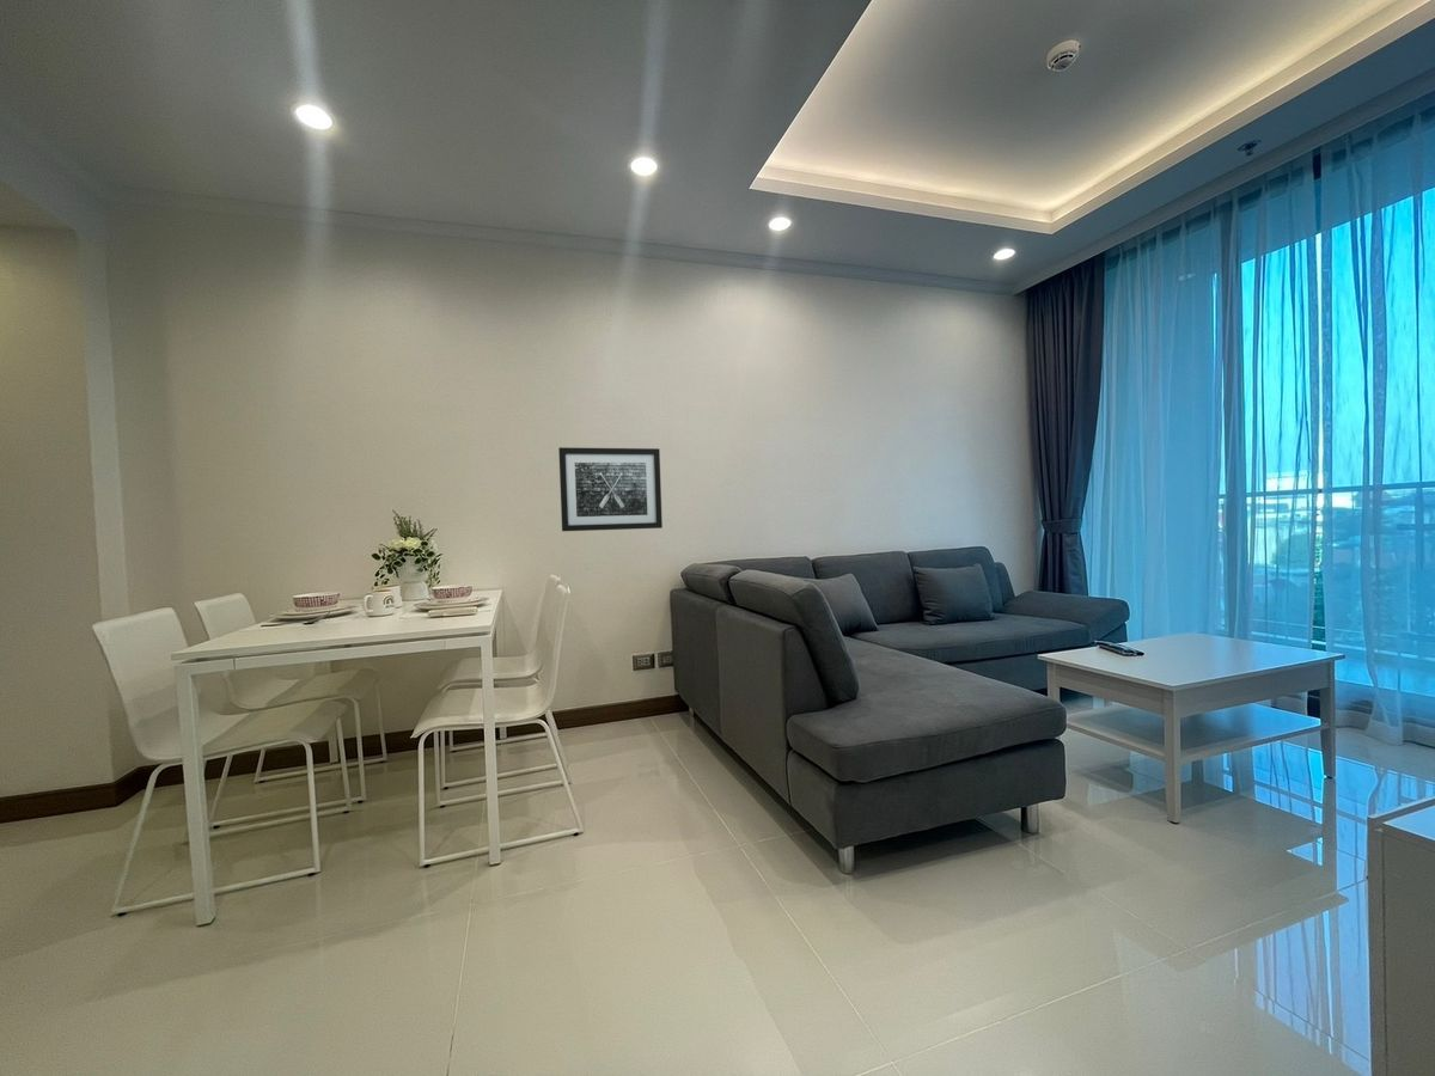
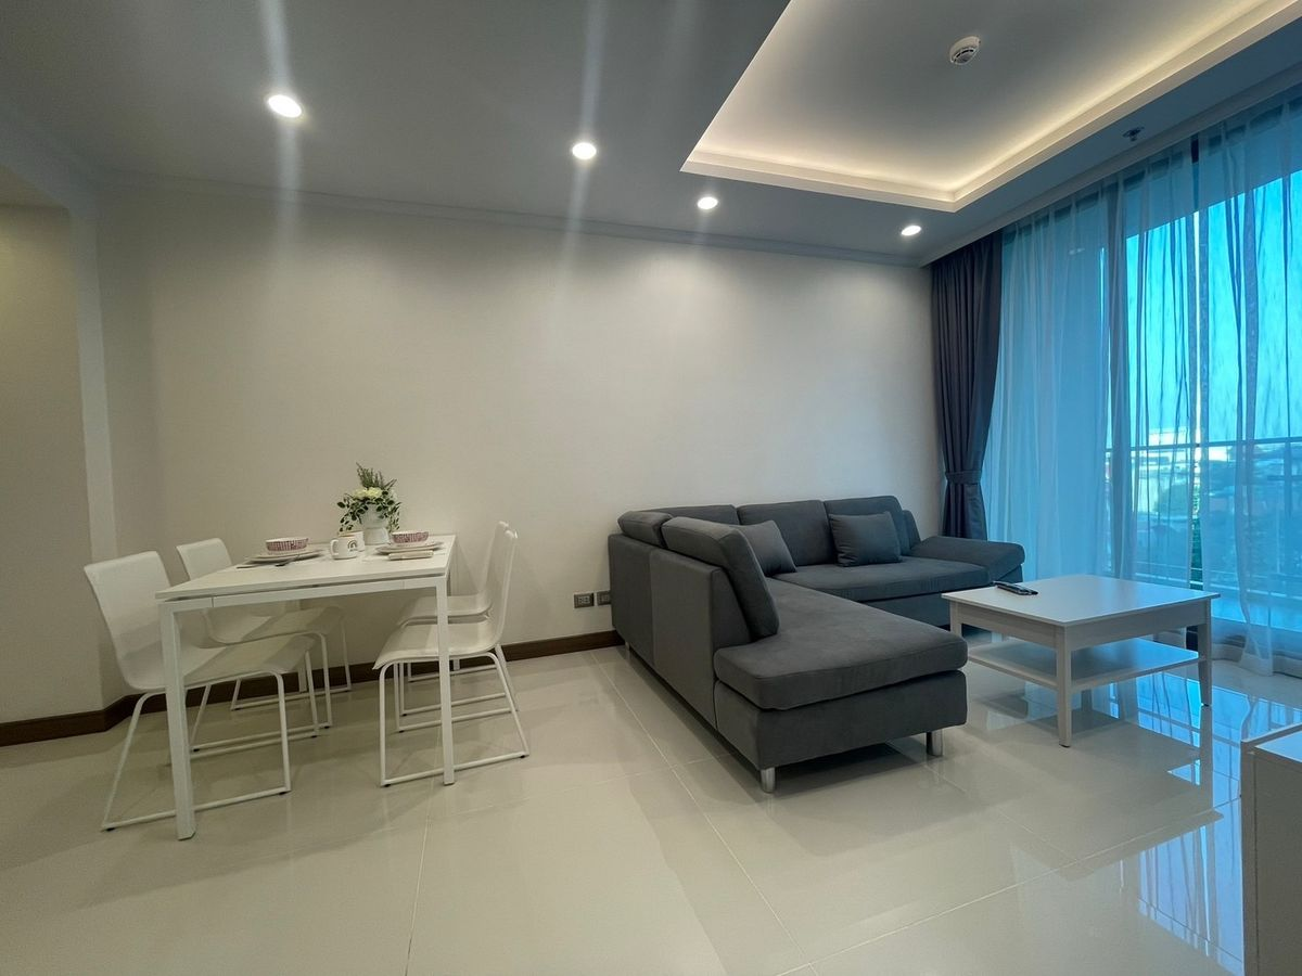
- wall art [557,446,664,532]
